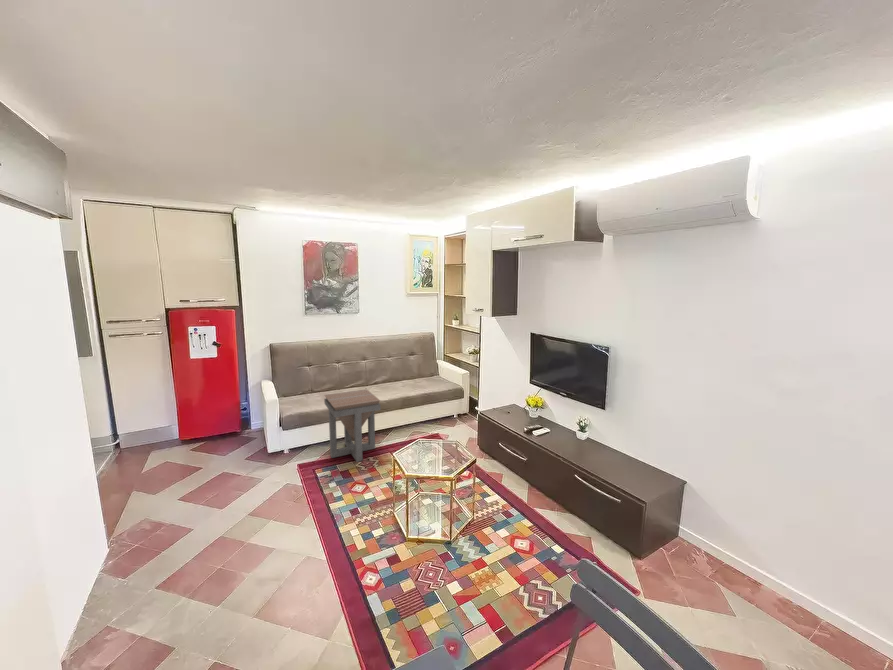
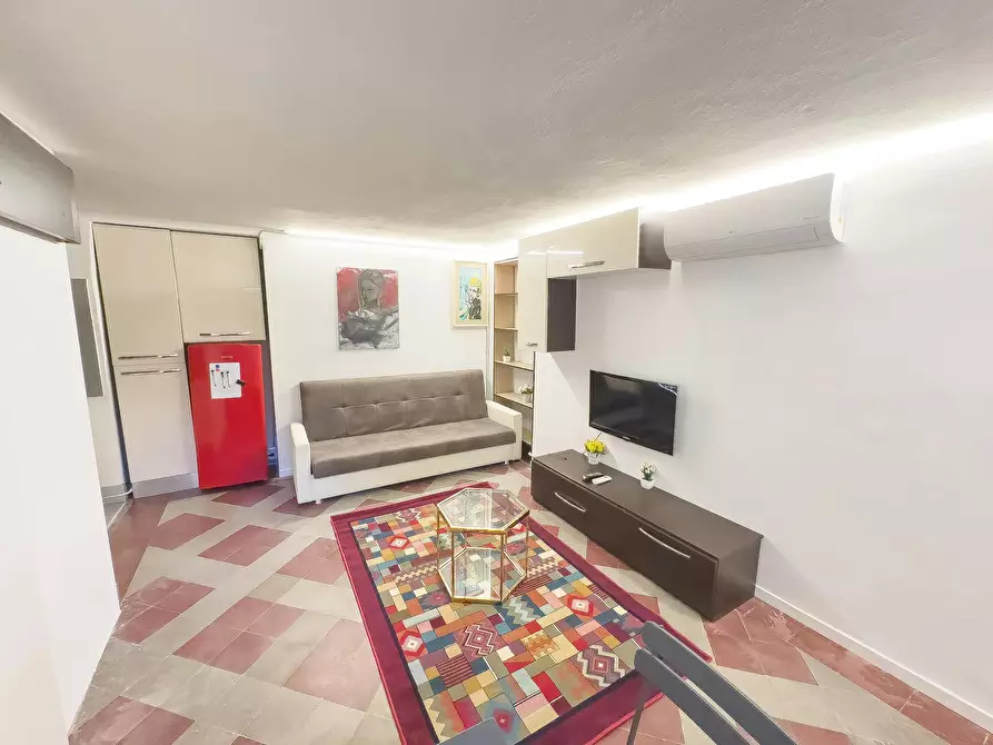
- side table [323,388,382,463]
